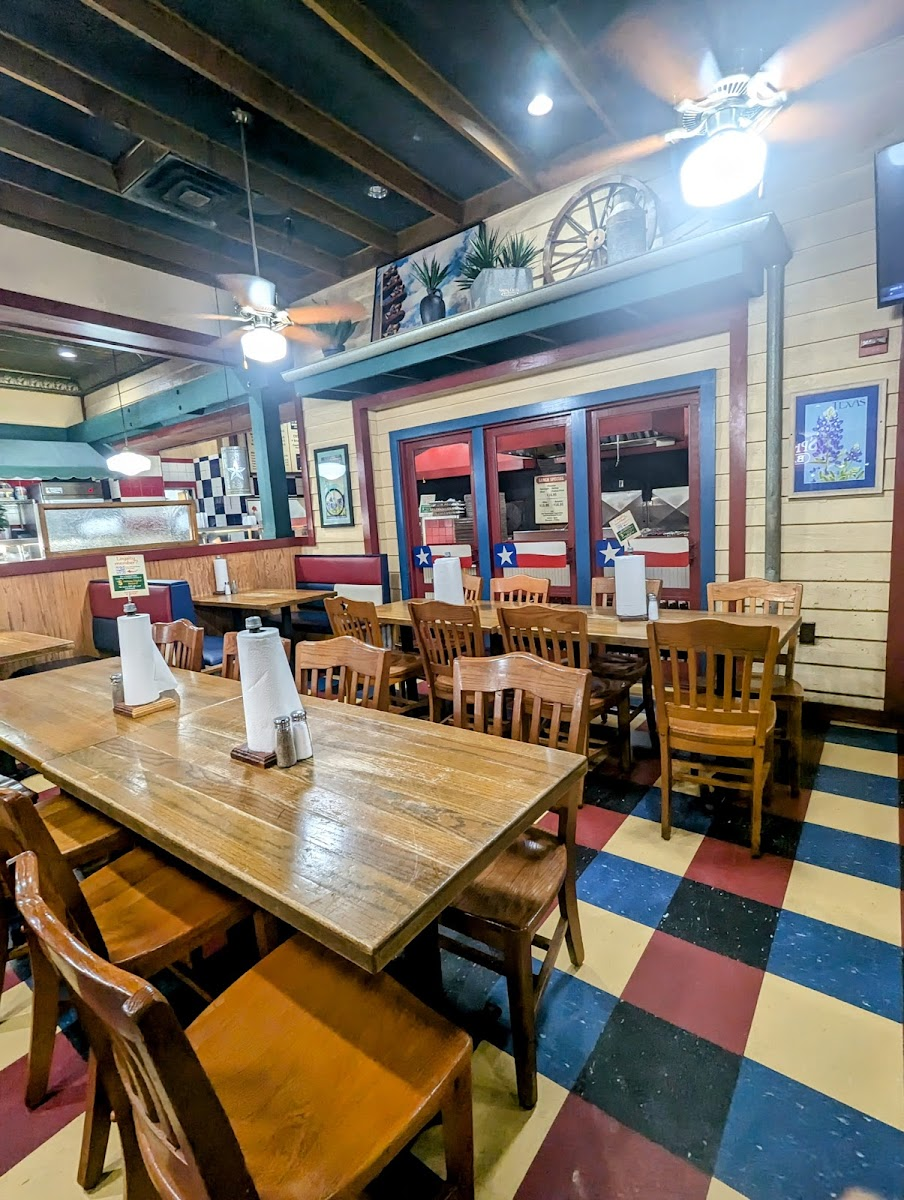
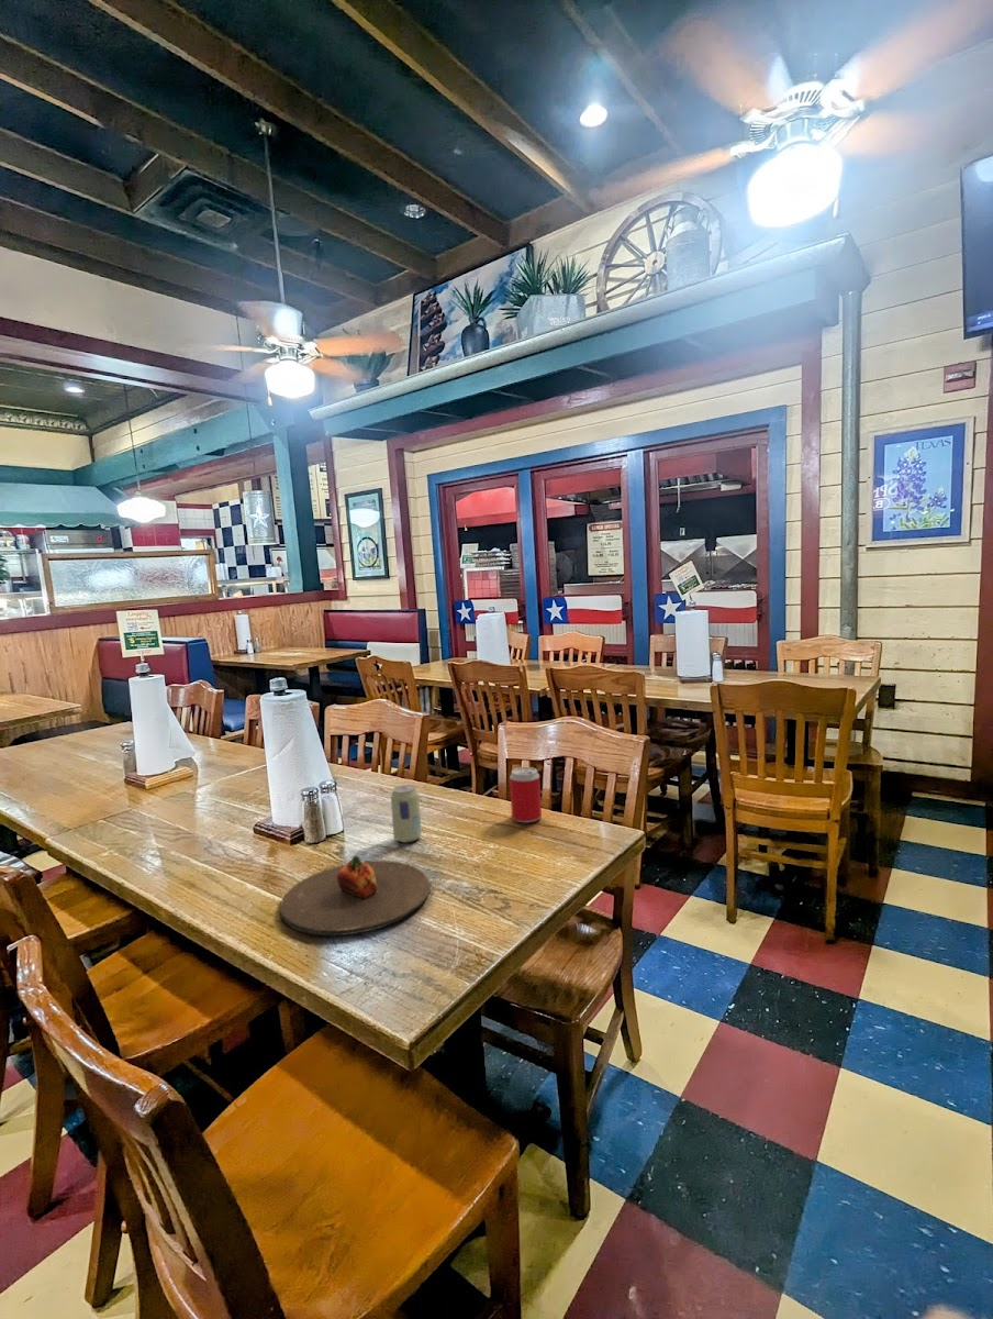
+ plate [279,854,432,936]
+ beverage can [509,766,543,823]
+ beverage can [390,784,423,843]
